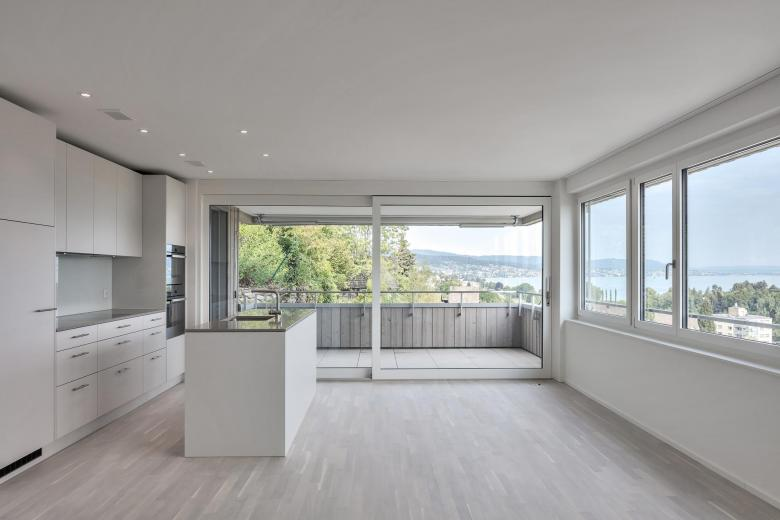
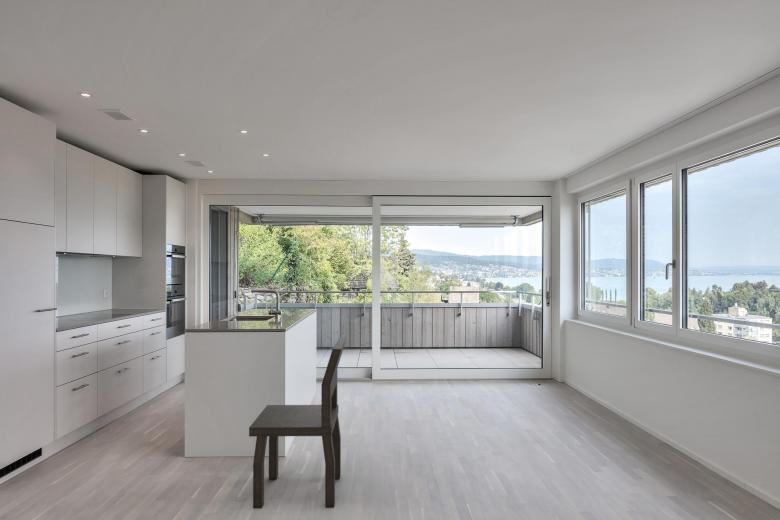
+ dining chair [248,337,348,510]
